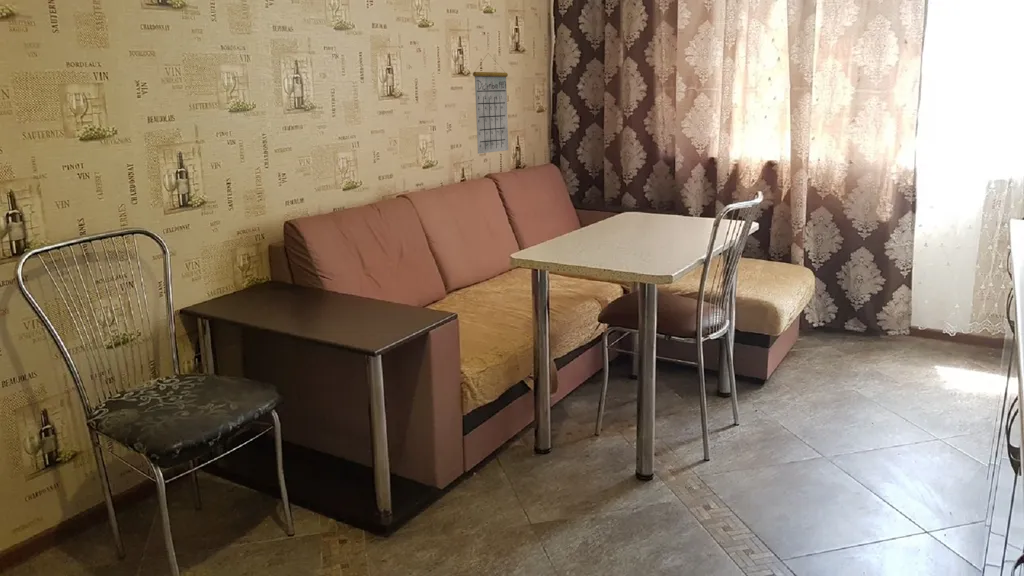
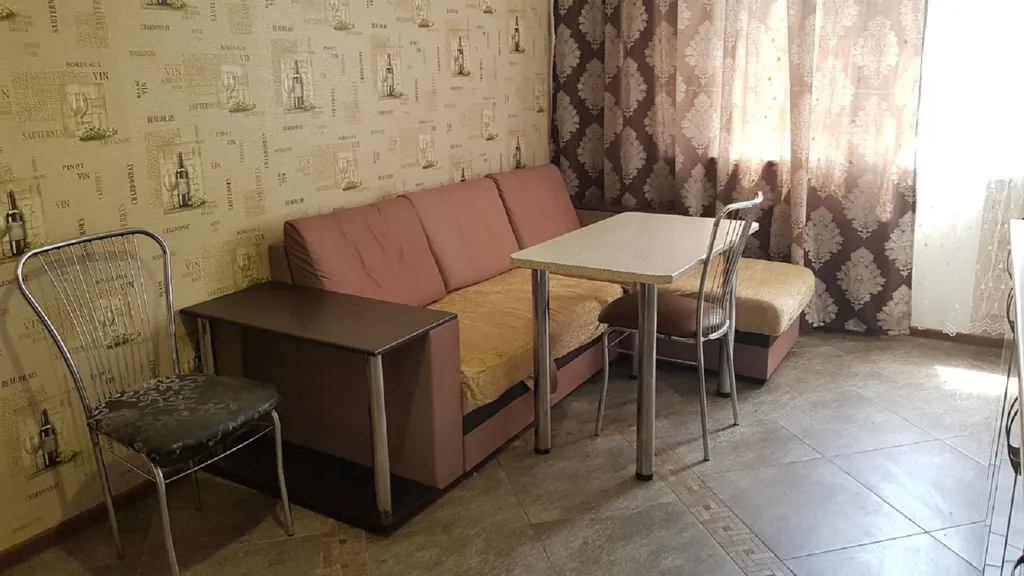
- calendar [472,52,509,155]
